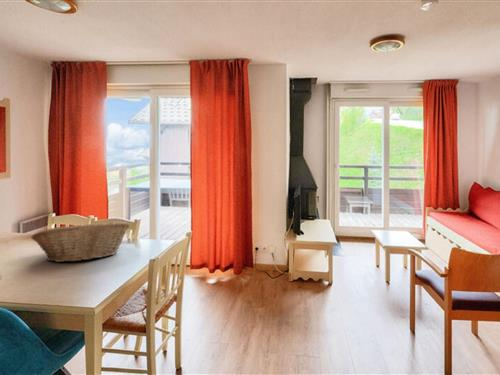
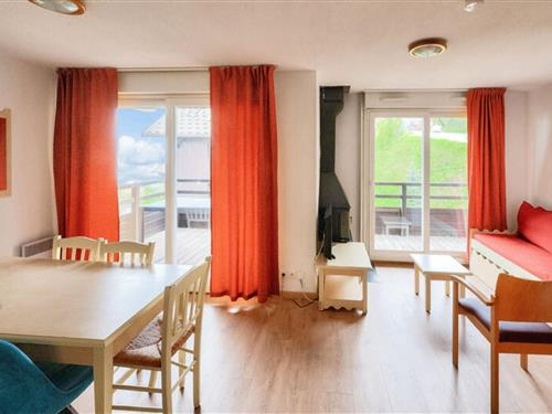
- fruit basket [30,220,130,263]
